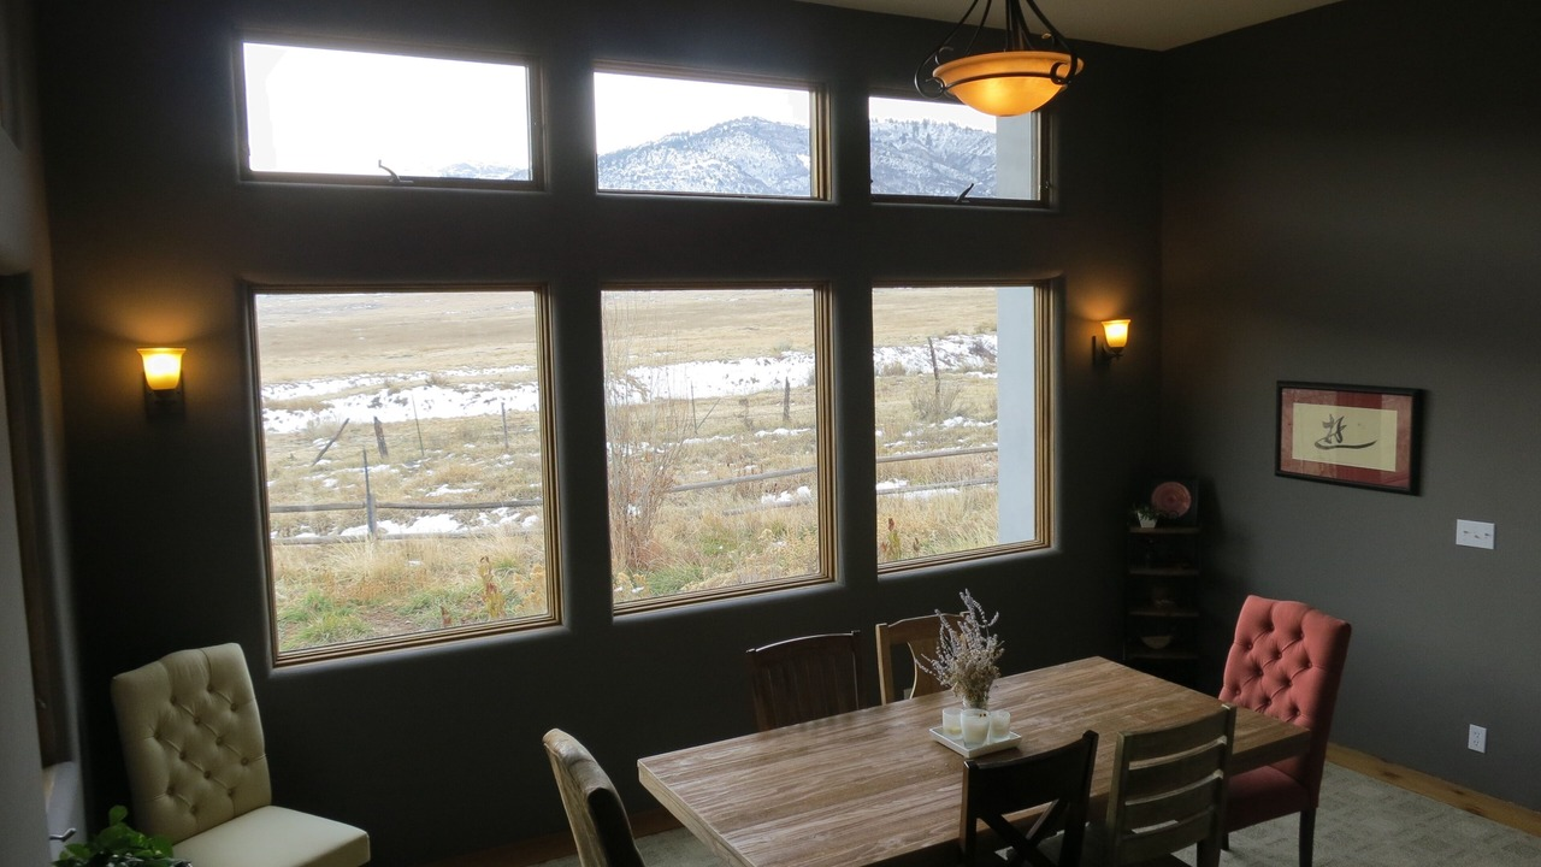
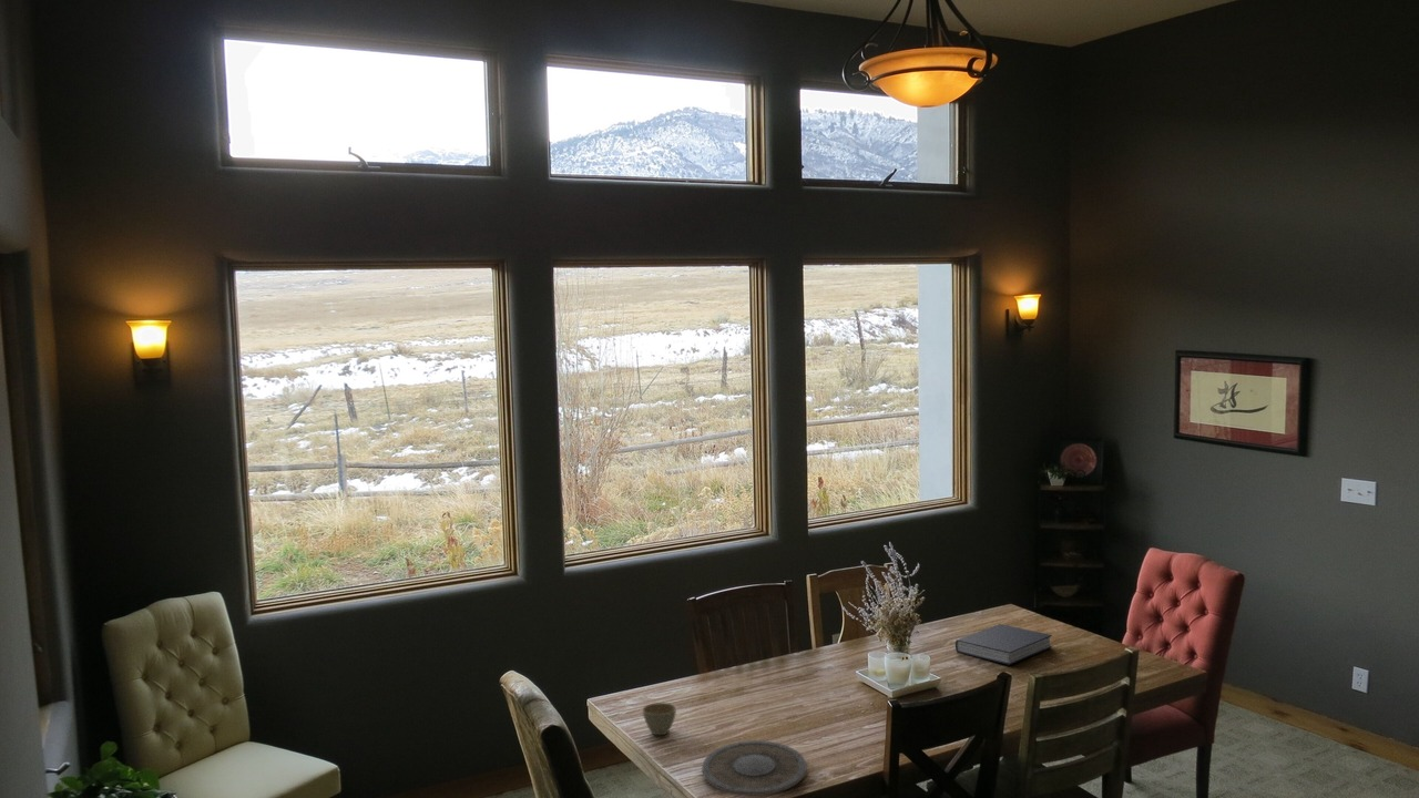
+ flower pot [642,702,677,736]
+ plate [701,739,807,797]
+ book [954,623,1053,666]
